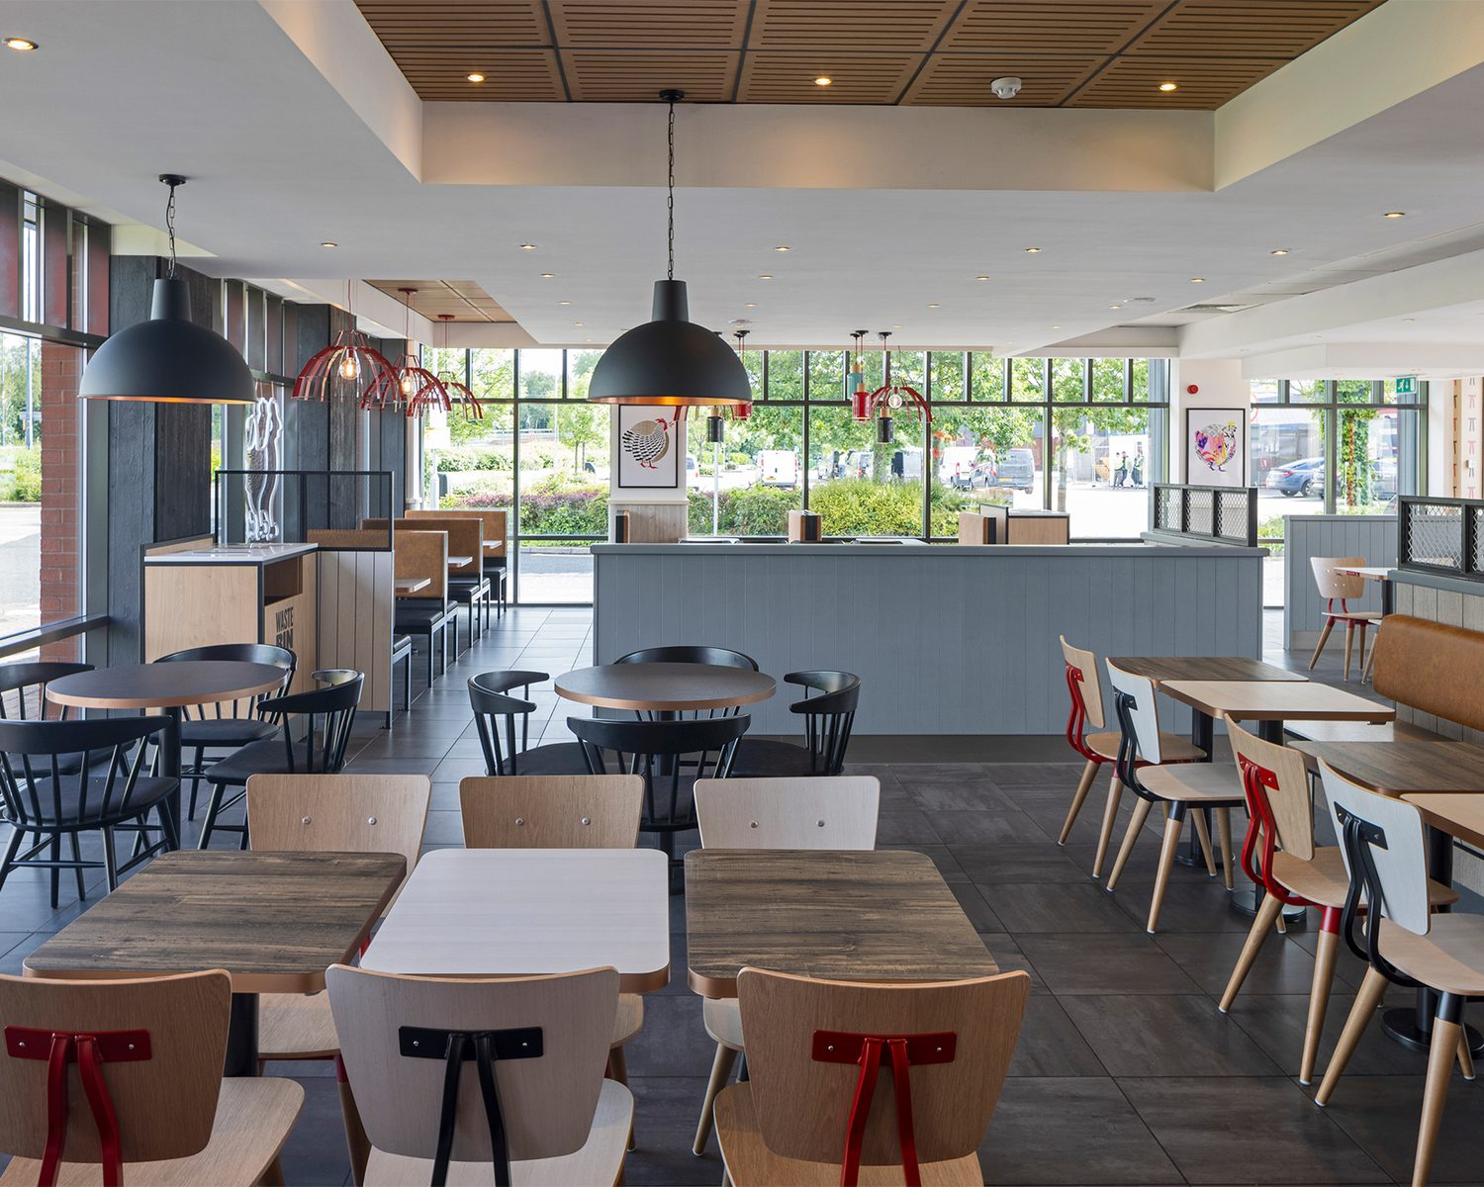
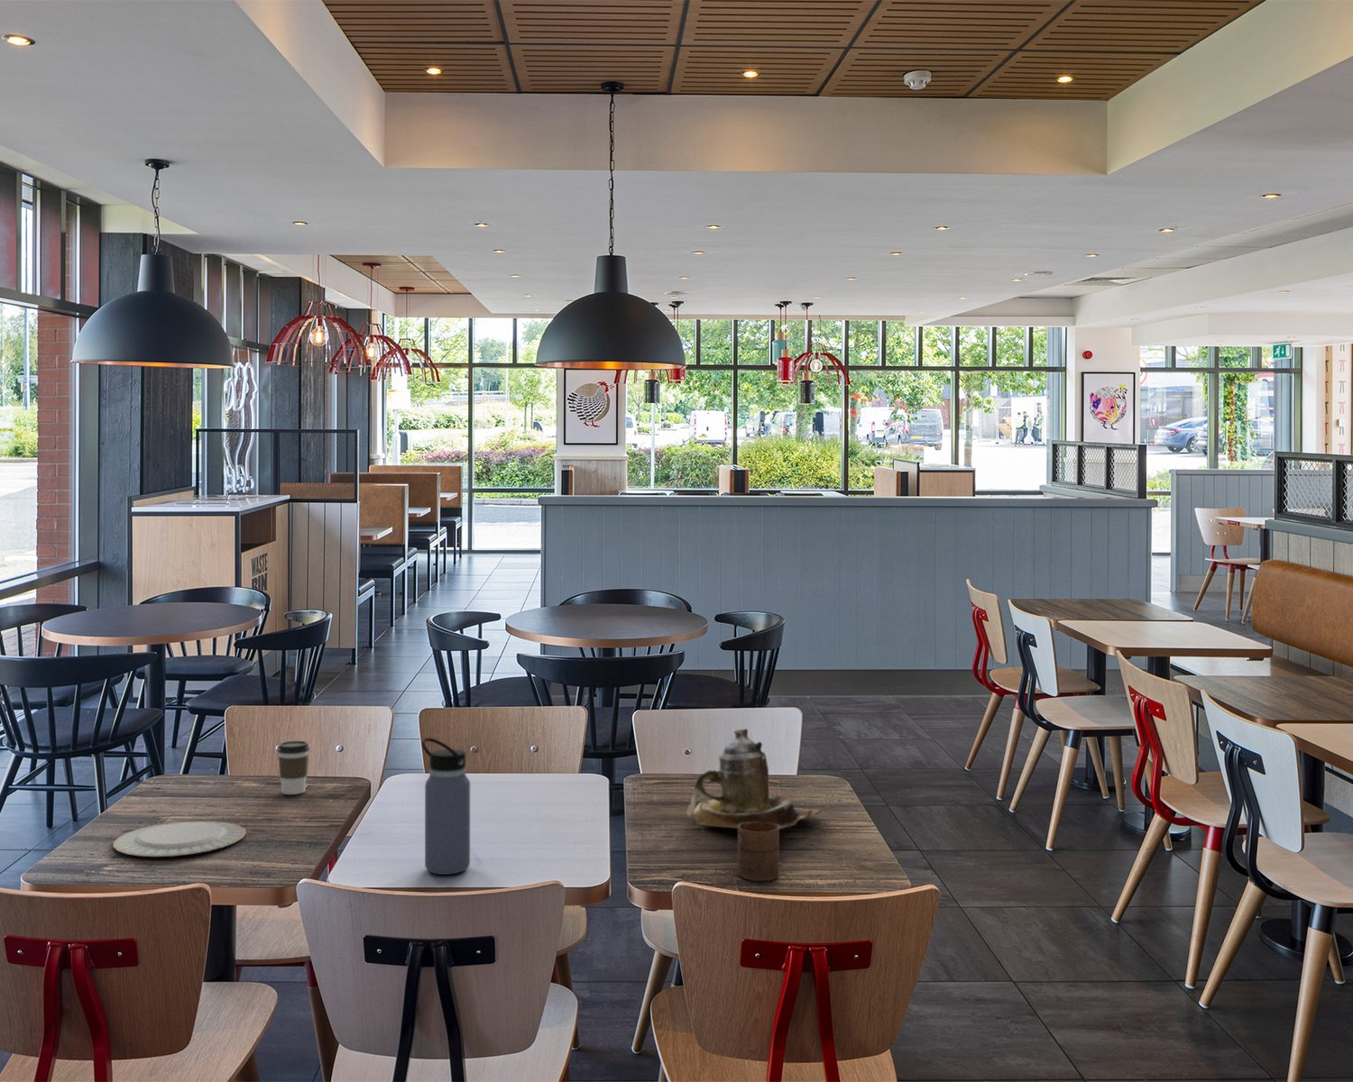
+ teapot [685,728,831,830]
+ chinaware [112,820,247,858]
+ cup [737,823,780,882]
+ coffee cup [277,740,310,795]
+ water bottle [421,736,471,876]
